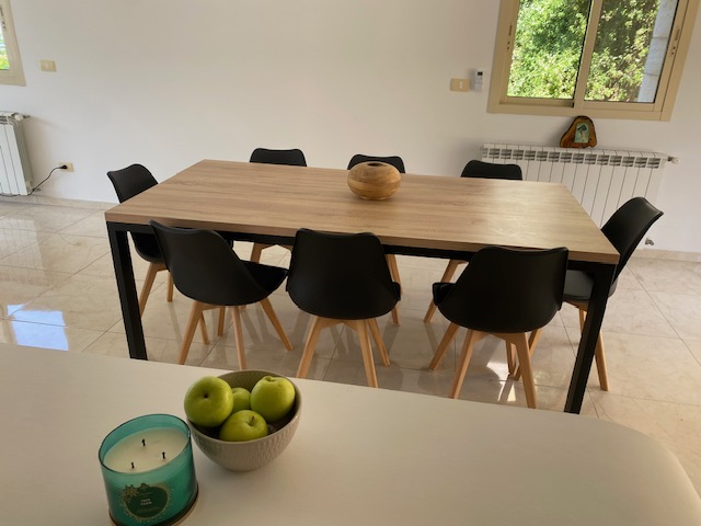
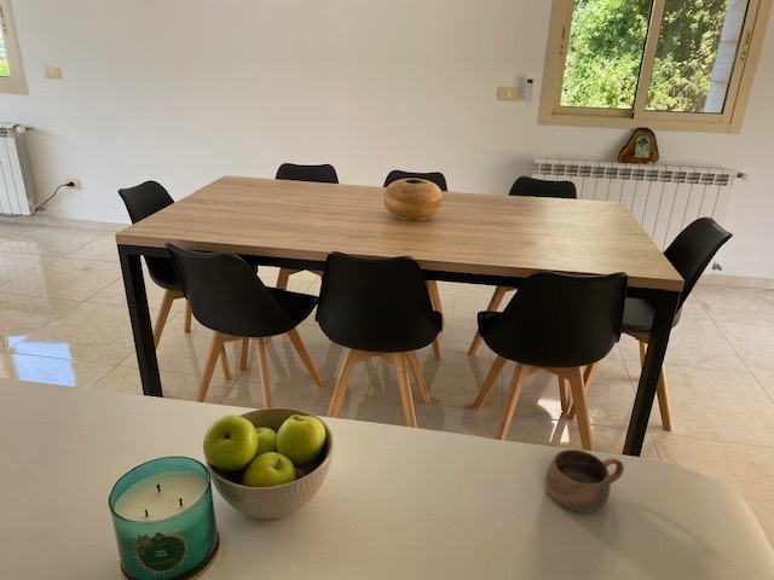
+ cup [544,448,625,514]
